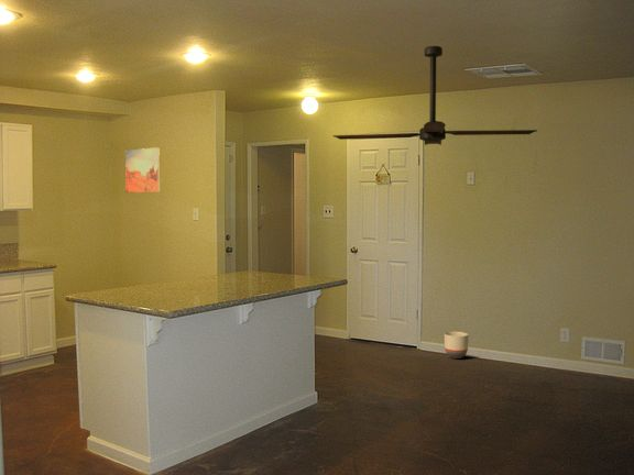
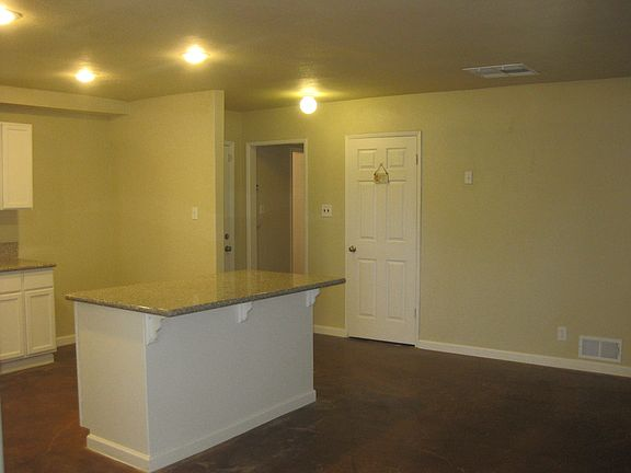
- wall art [124,146,161,194]
- planter [444,331,469,360]
- ceiling fan [331,45,538,146]
